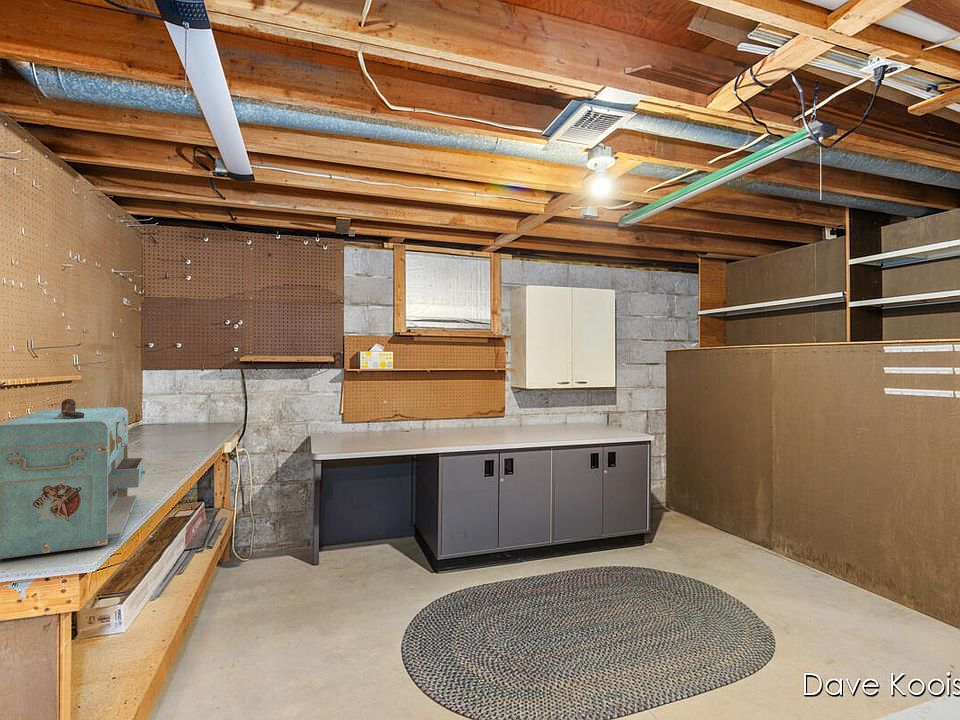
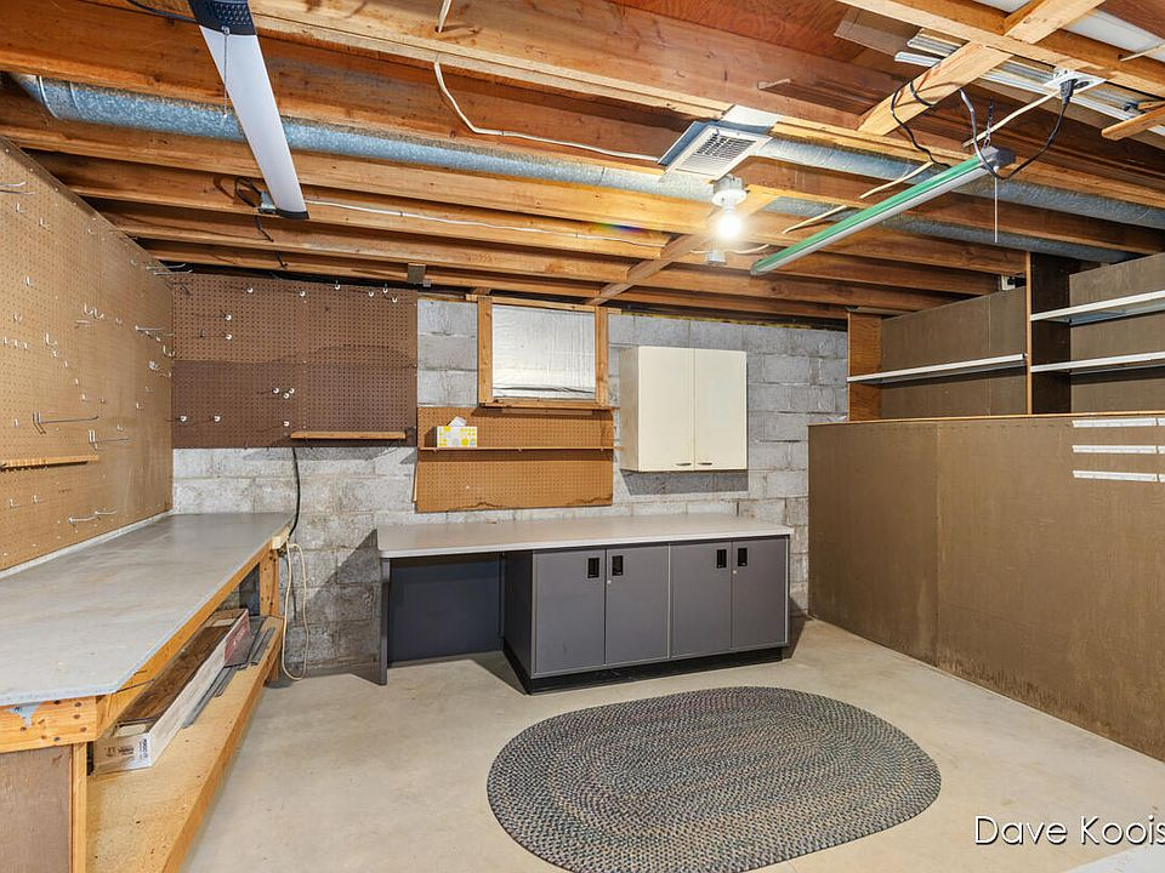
- toolbox [0,398,147,560]
